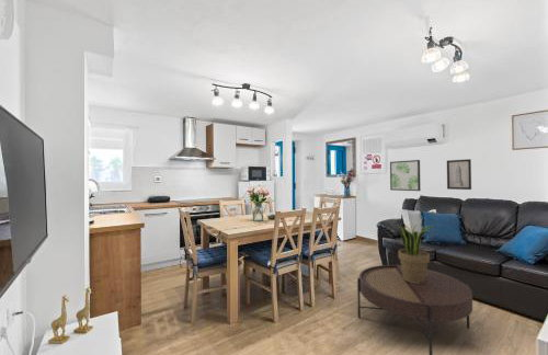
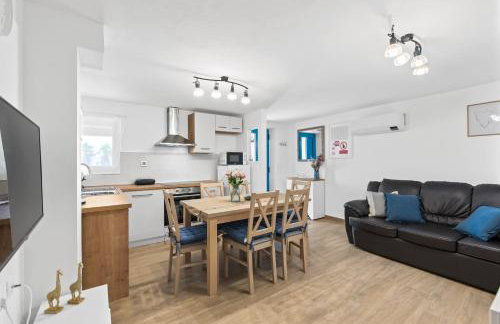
- wall art [389,159,422,192]
- coffee table [356,264,473,355]
- wall art [446,158,472,191]
- potted plant [397,225,434,284]
